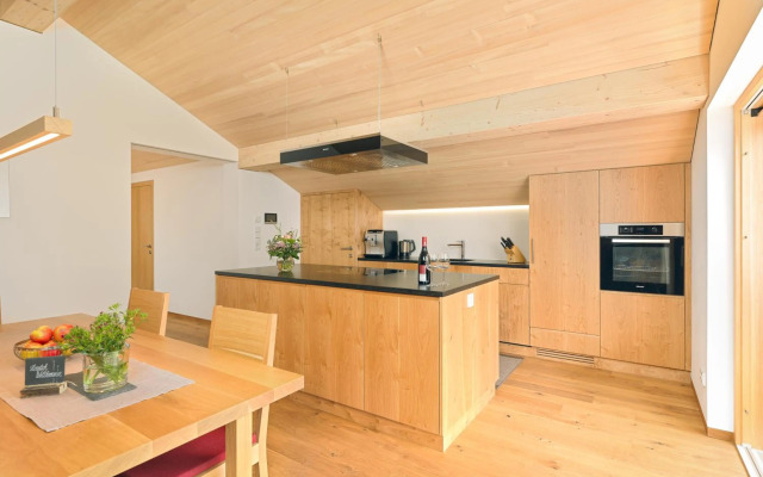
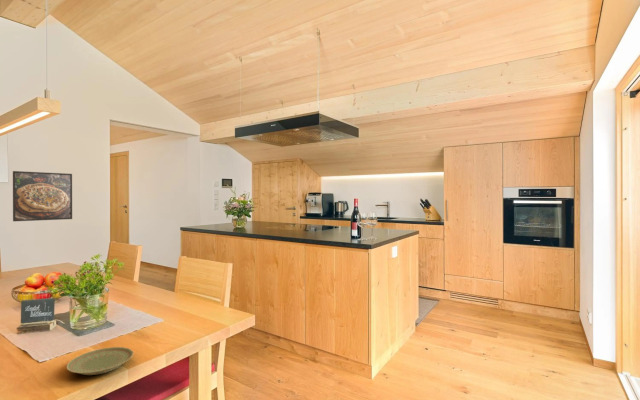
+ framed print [12,170,73,222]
+ plate [66,346,134,376]
